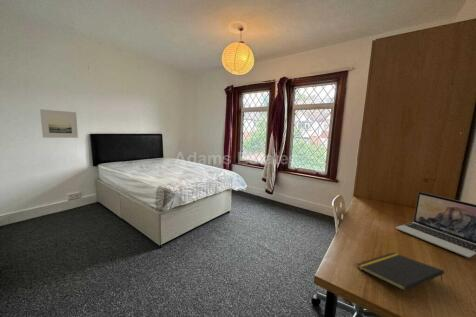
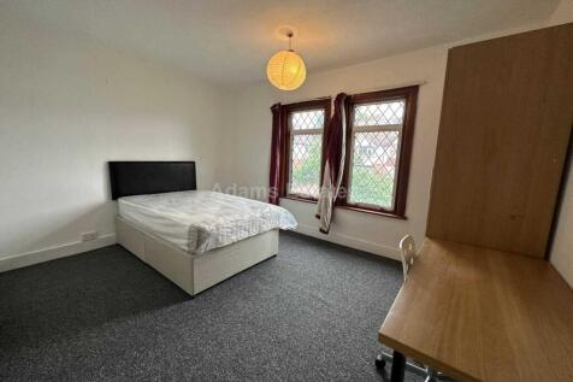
- notepad [356,252,445,292]
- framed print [39,108,79,139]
- laptop [395,191,476,259]
